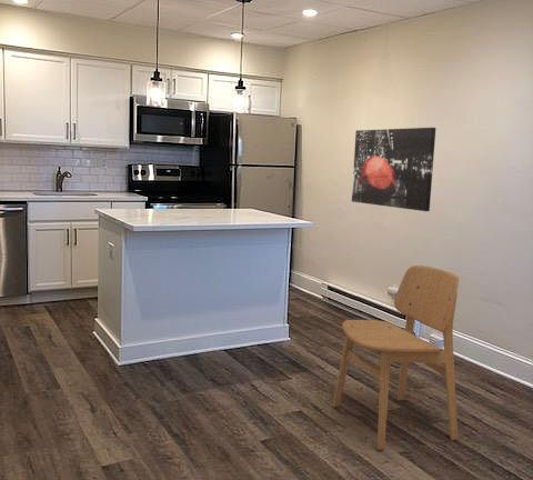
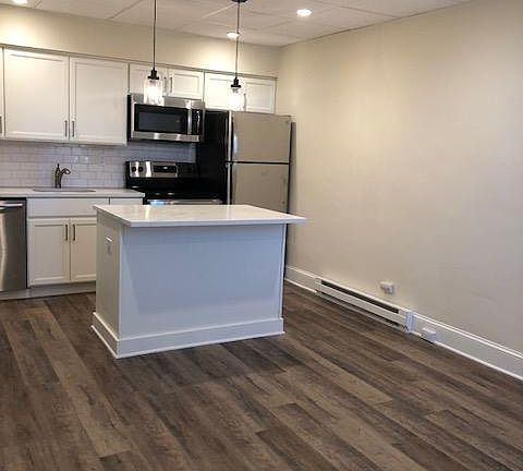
- dining chair [331,264,460,451]
- wall art [351,127,436,212]
